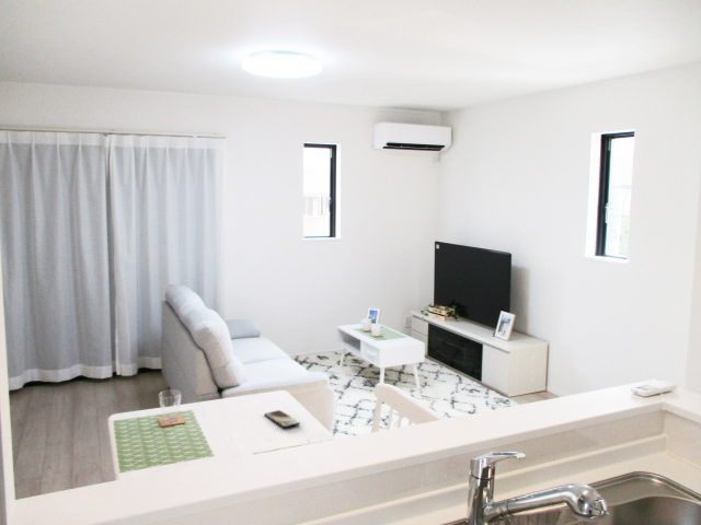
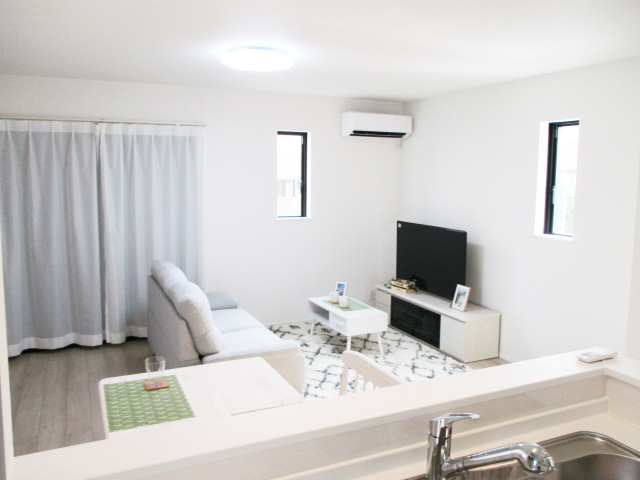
- smartphone [264,409,301,429]
